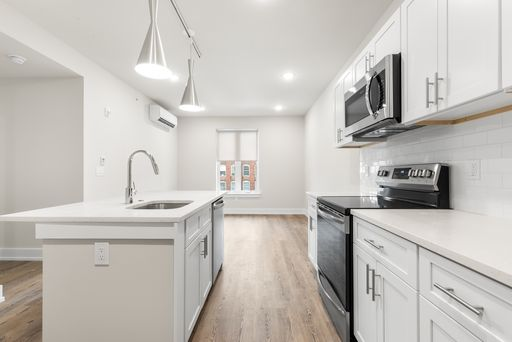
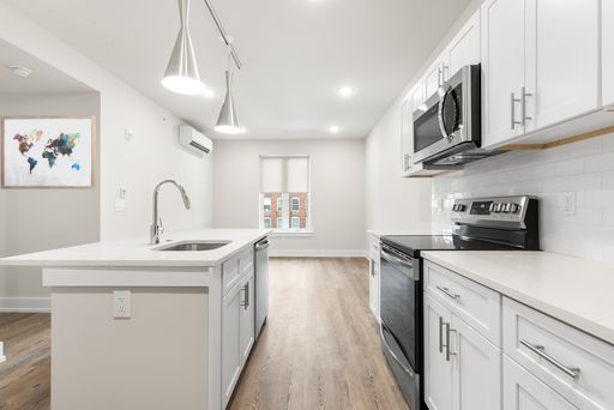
+ wall art [0,114,97,191]
